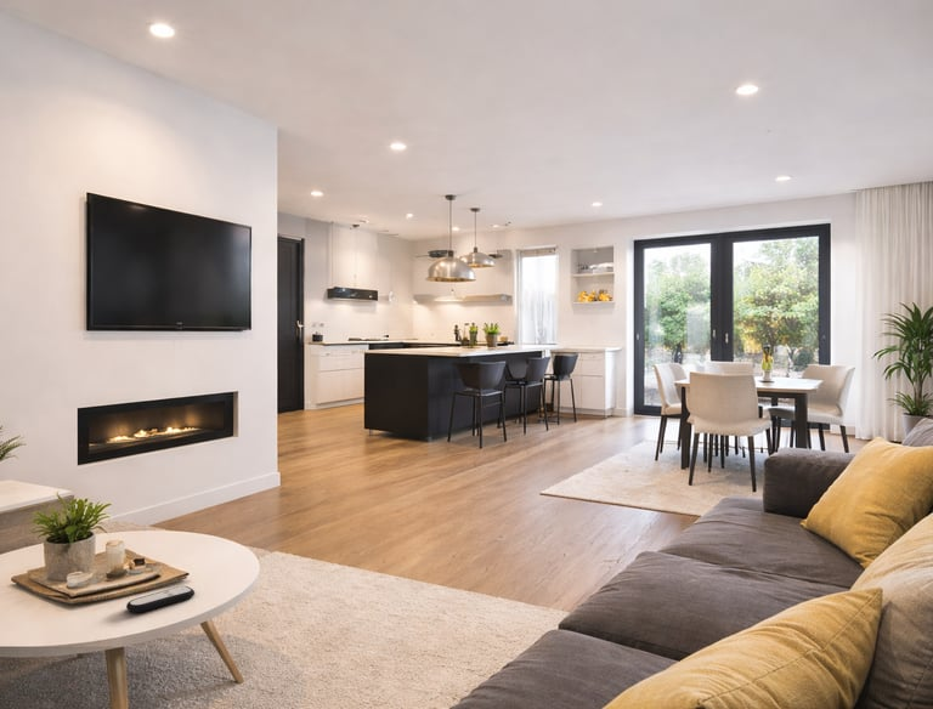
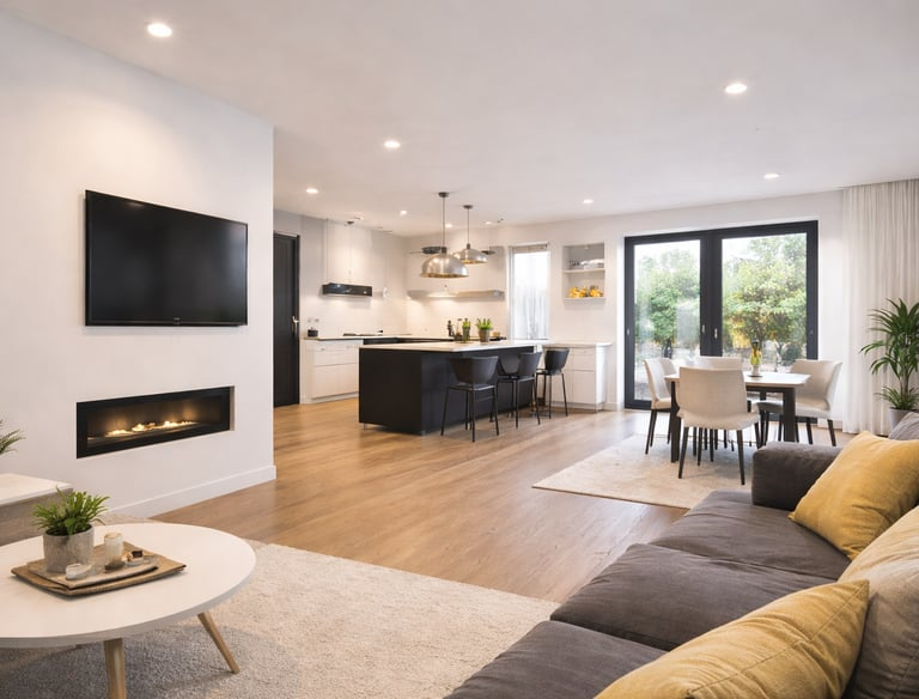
- remote control [125,585,196,614]
